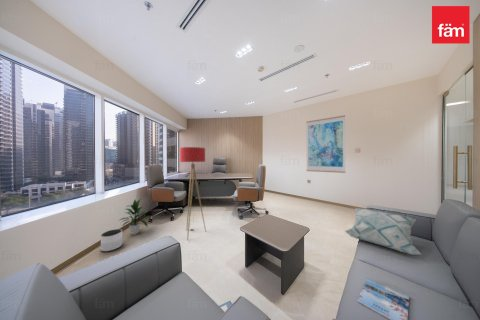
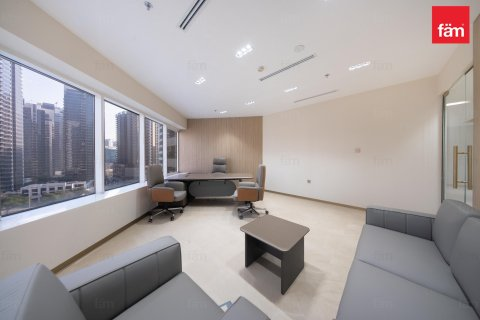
- wall art [305,114,346,174]
- floor lamp [179,146,207,241]
- indoor plant [119,197,149,235]
- decorative pillow [344,207,422,256]
- magazine [356,277,410,320]
- planter [100,228,124,252]
